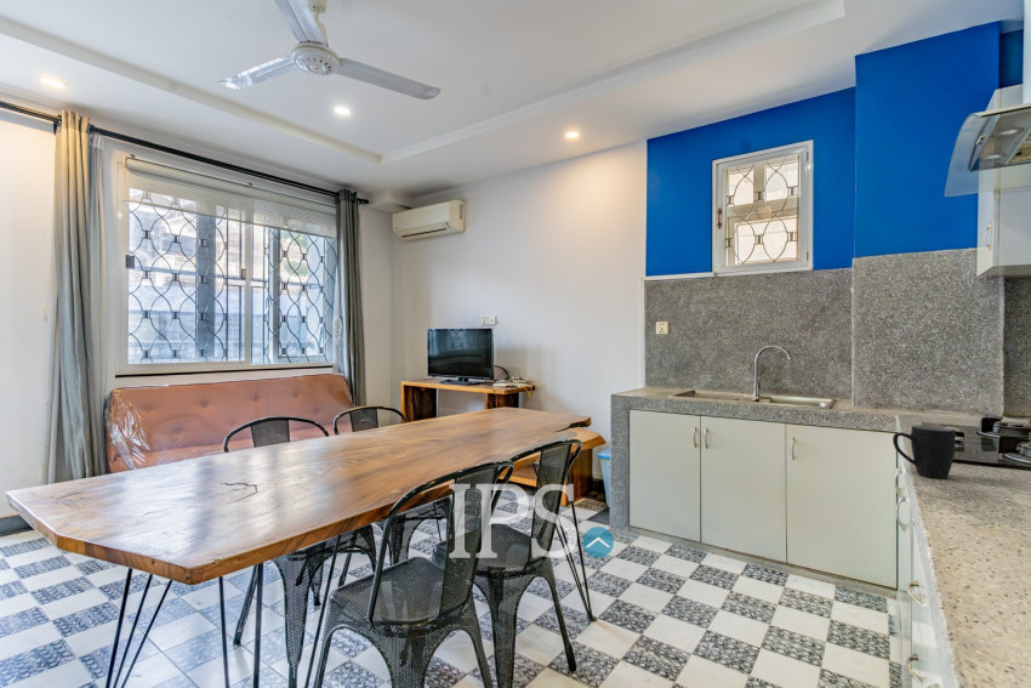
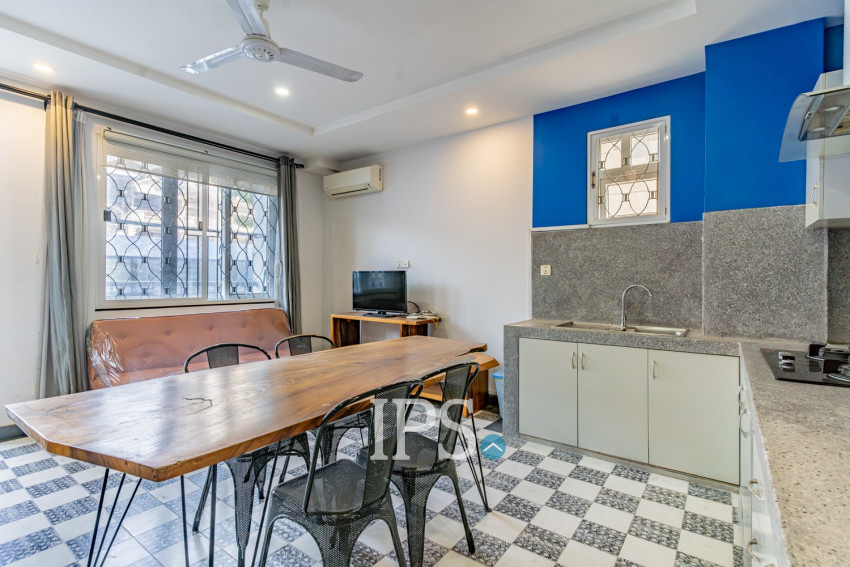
- mug [892,423,957,479]
